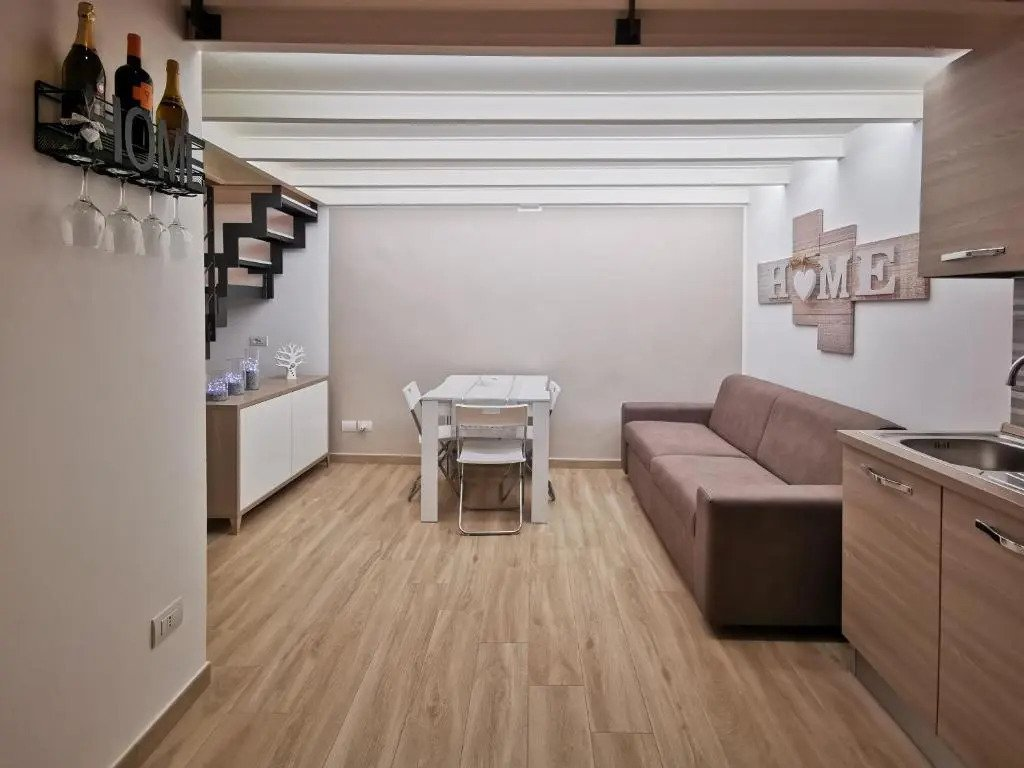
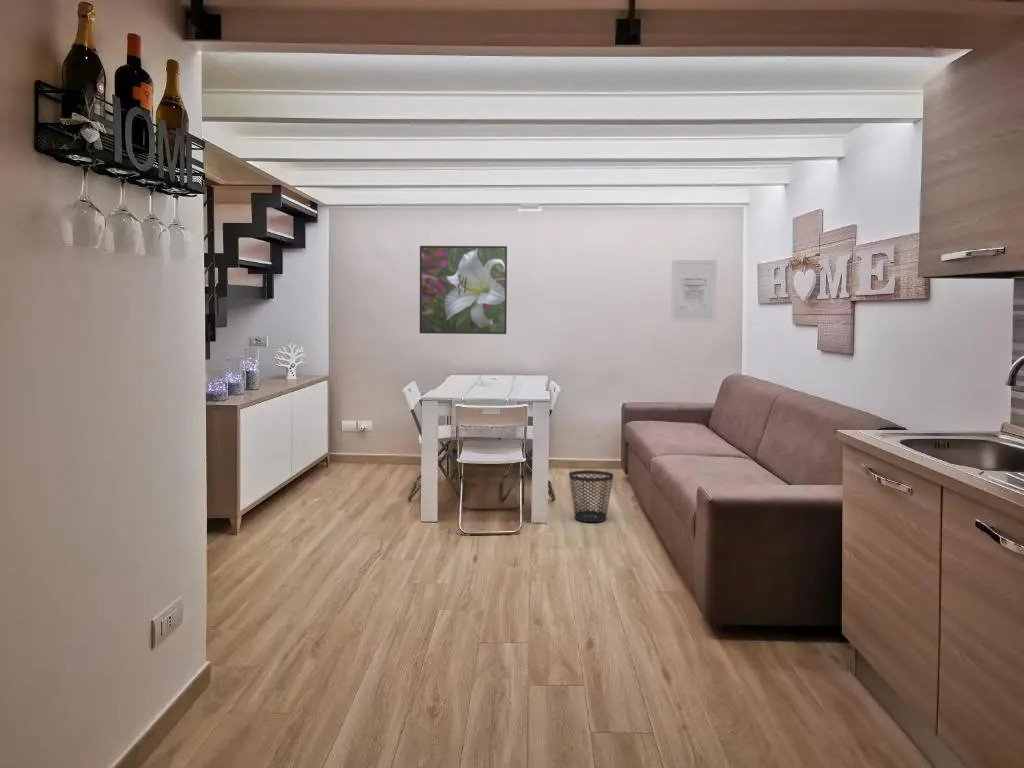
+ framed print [419,245,508,335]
+ wastebasket [568,469,614,523]
+ wall art [670,259,718,323]
